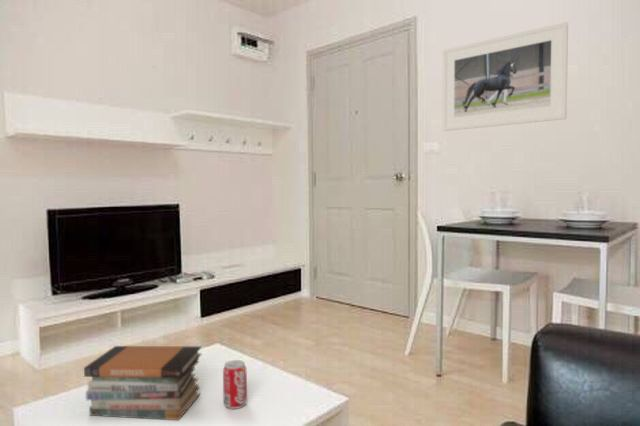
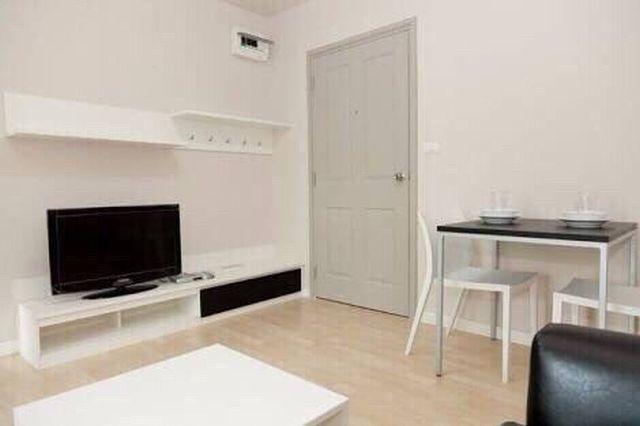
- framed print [442,21,569,132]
- beverage can [222,359,248,410]
- book stack [83,345,202,421]
